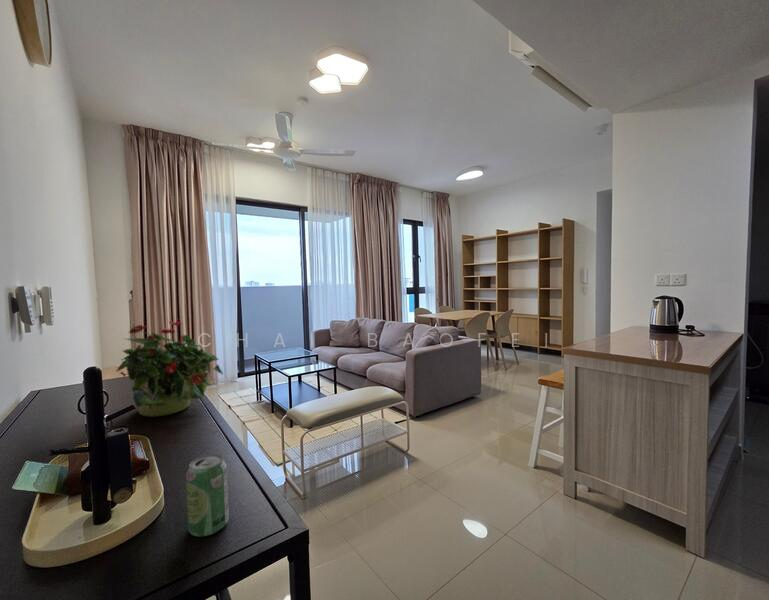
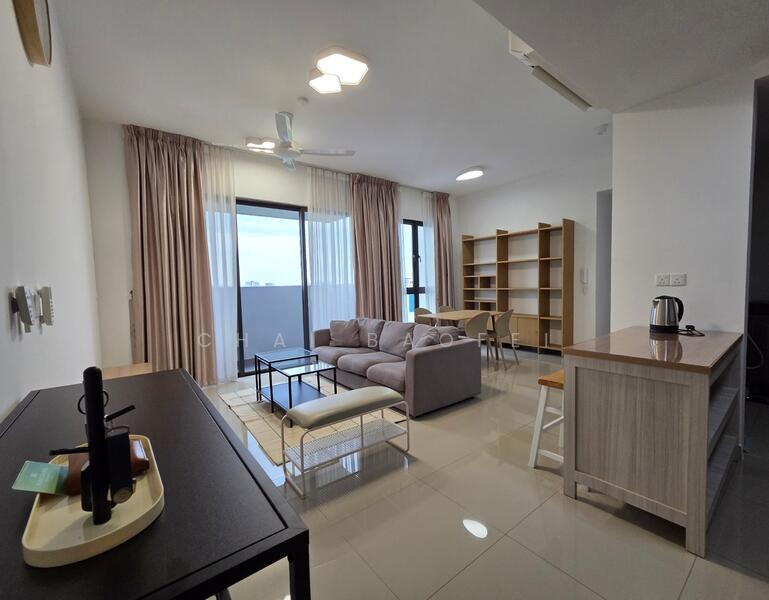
- potted plant [115,318,224,418]
- beverage can [185,453,230,537]
